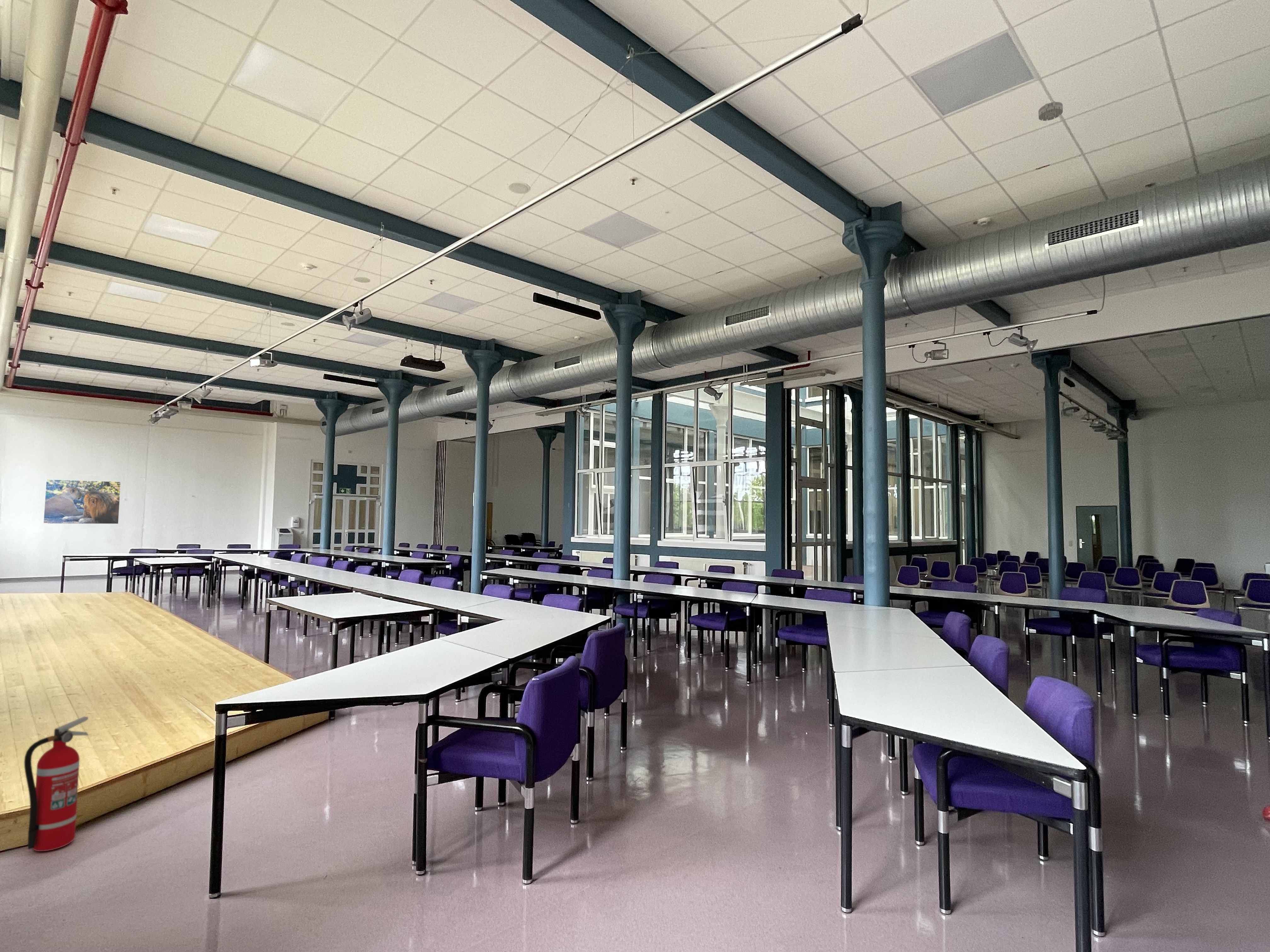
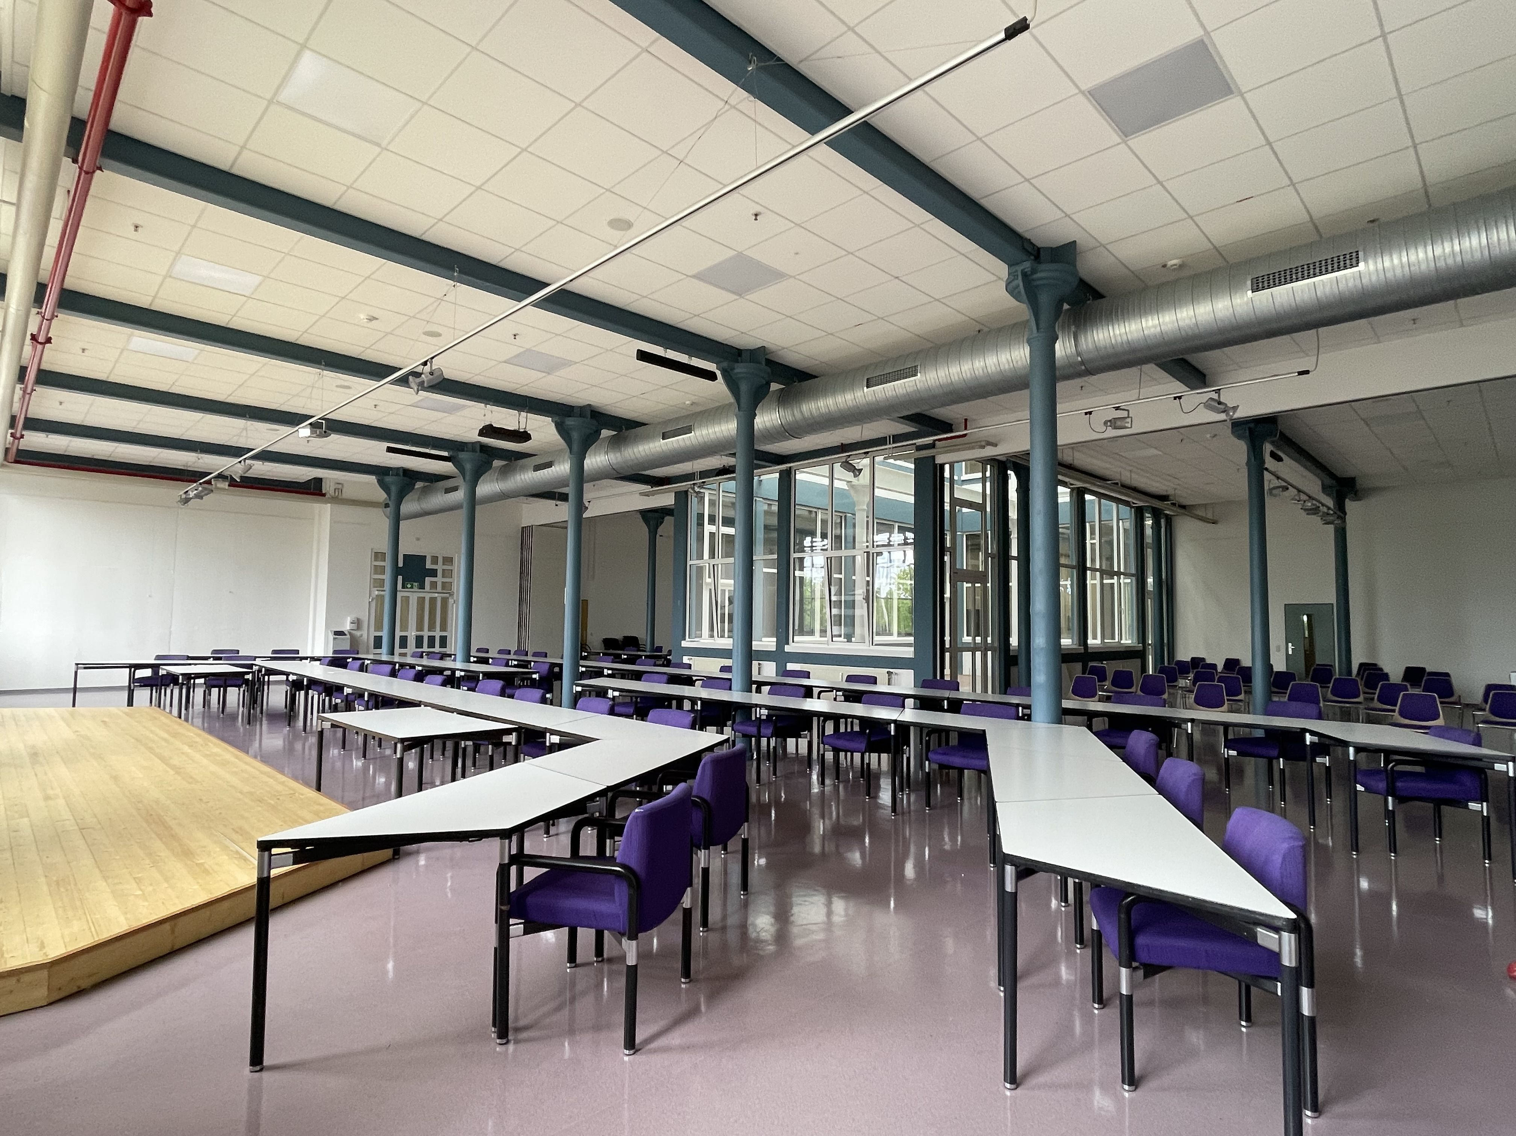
- smoke detector [1038,101,1063,121]
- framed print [43,479,121,524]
- fire extinguisher [24,716,89,852]
